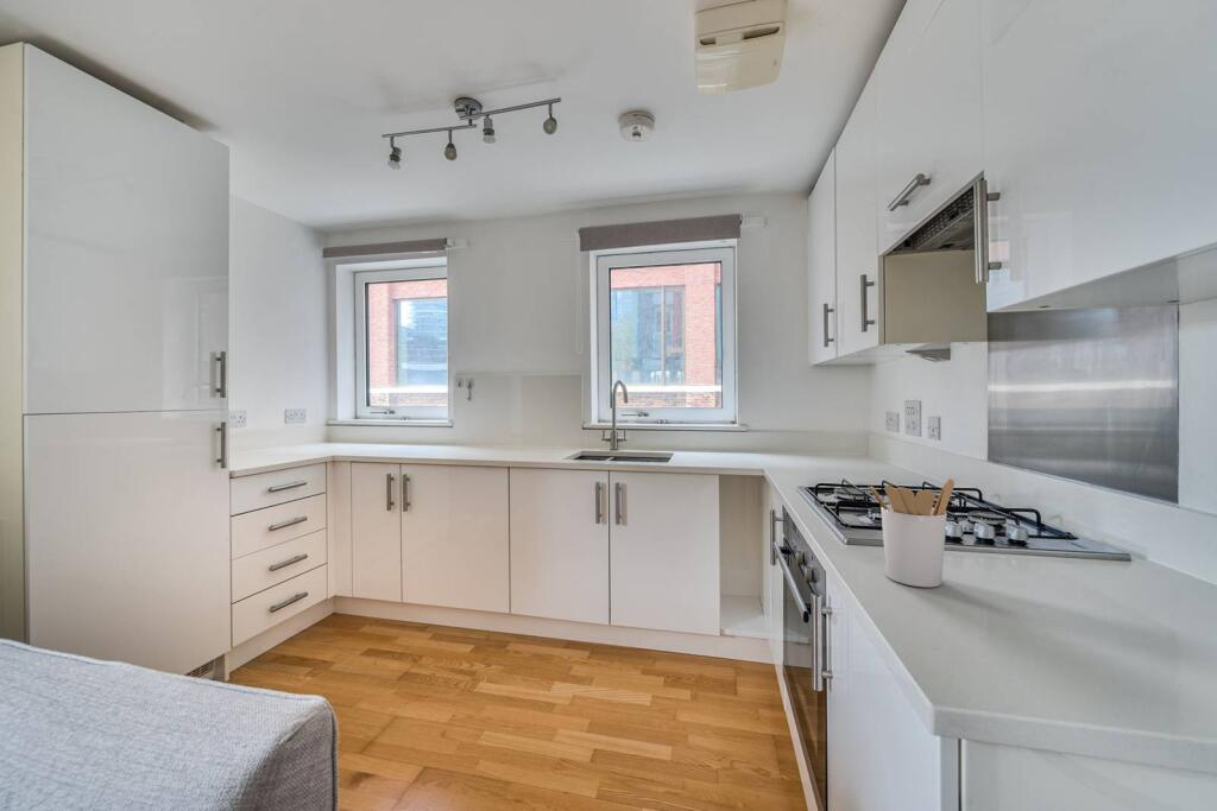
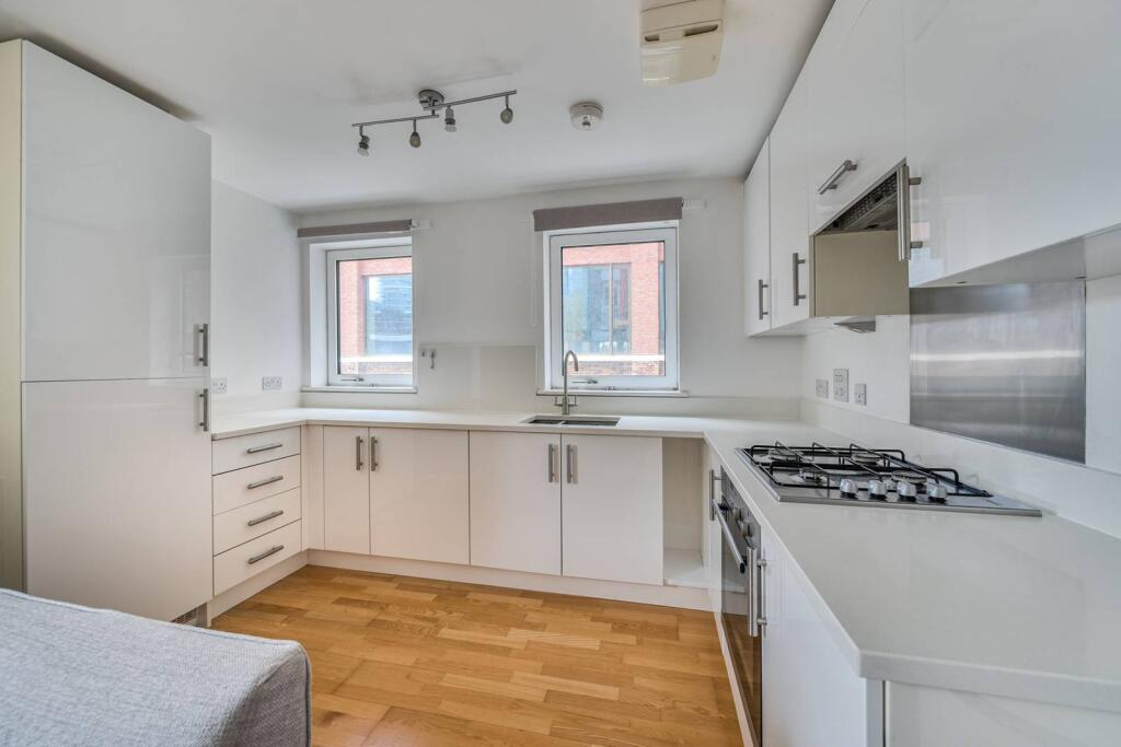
- utensil holder [868,477,956,588]
